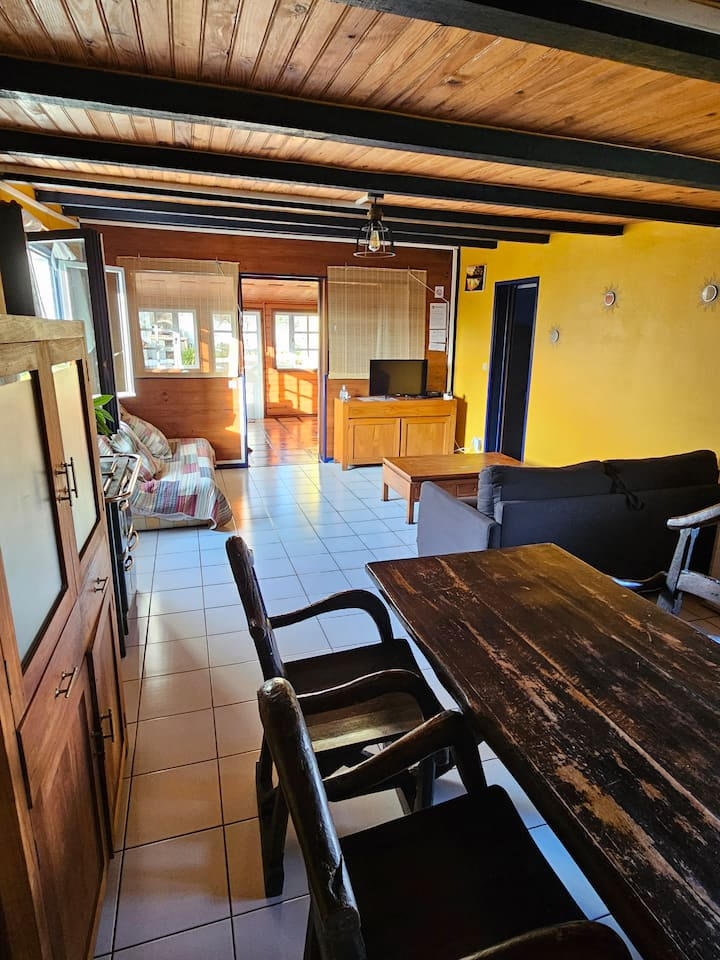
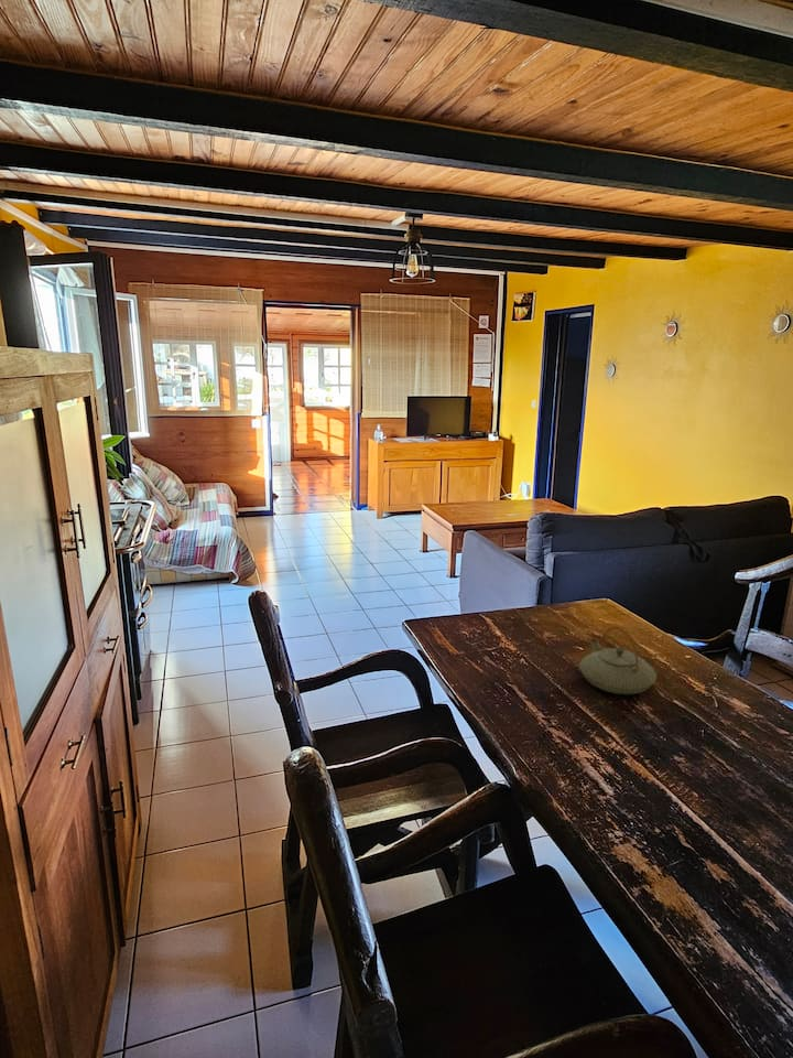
+ teapot [578,626,658,695]
